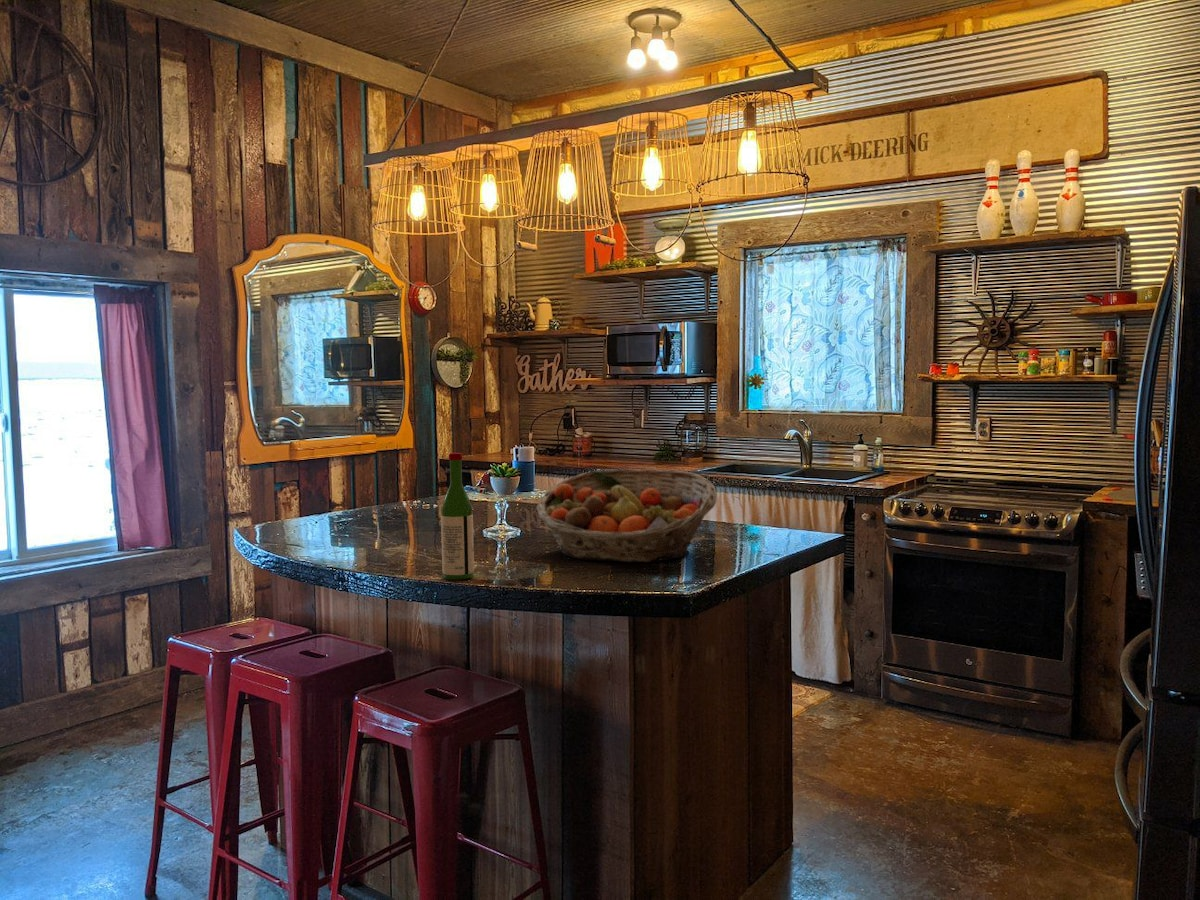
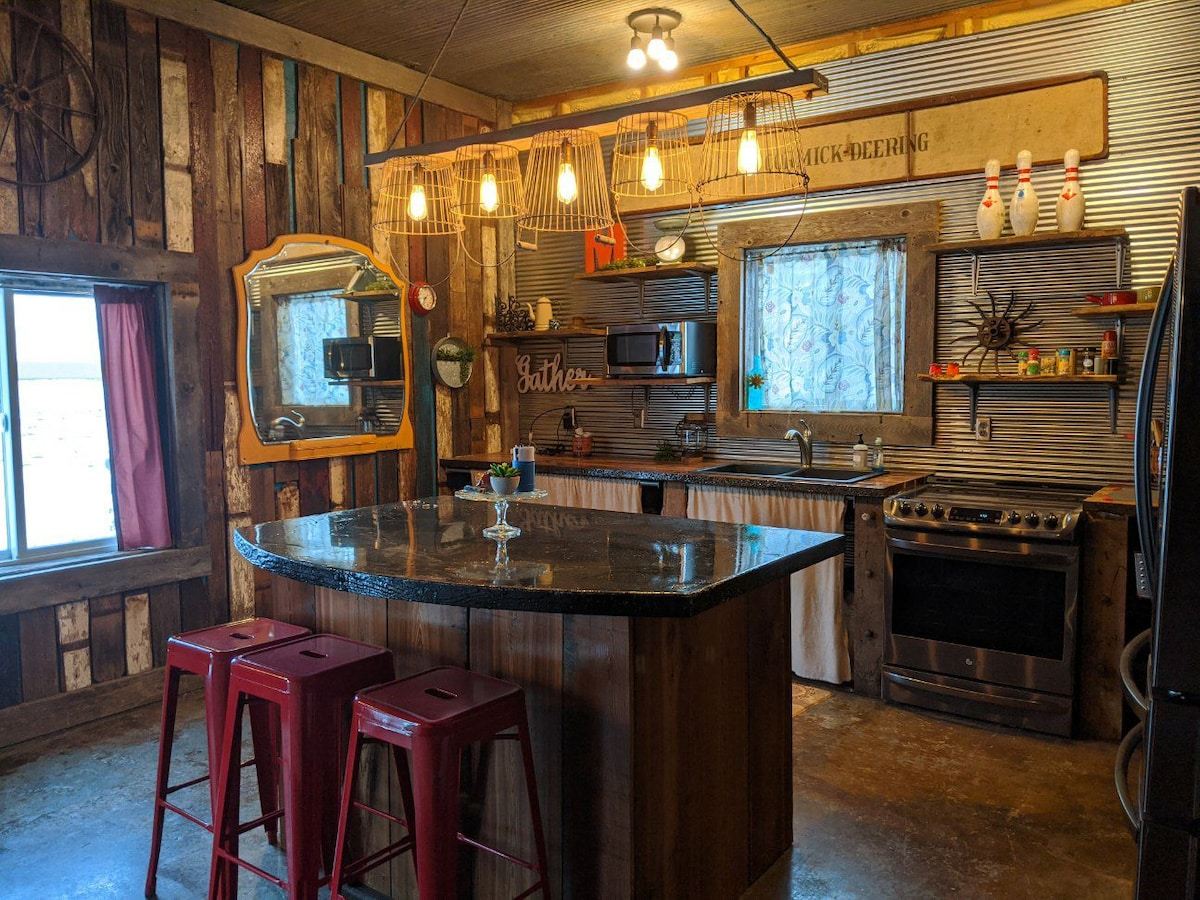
- fruit basket [536,468,718,563]
- wine bottle [440,452,475,581]
